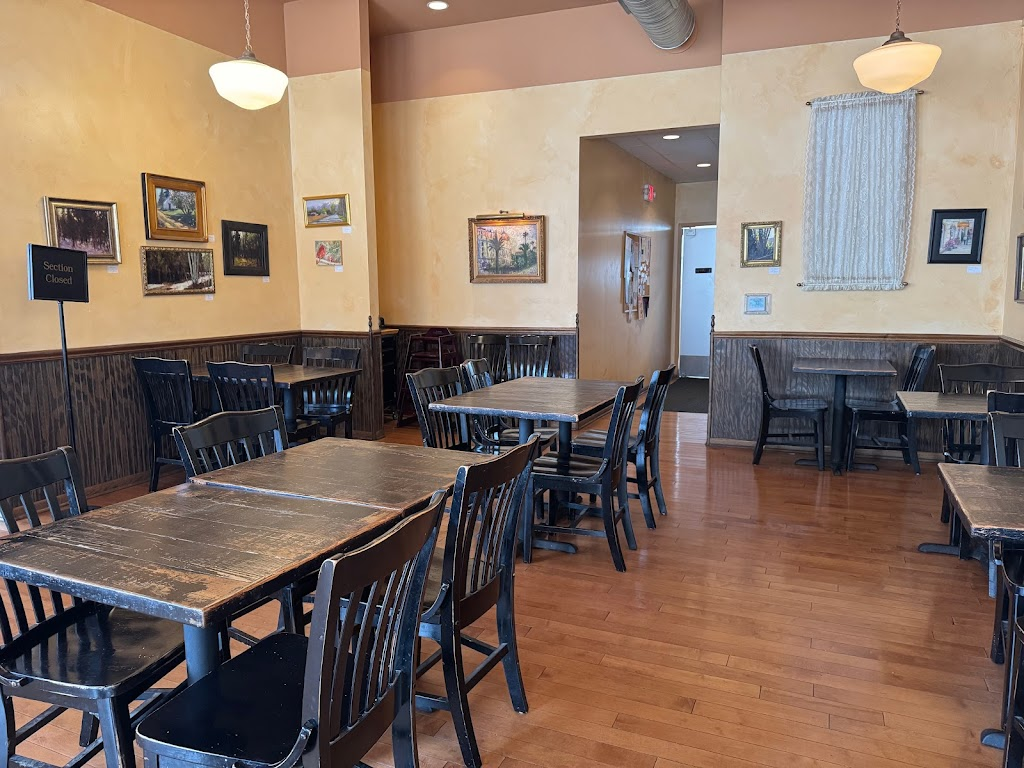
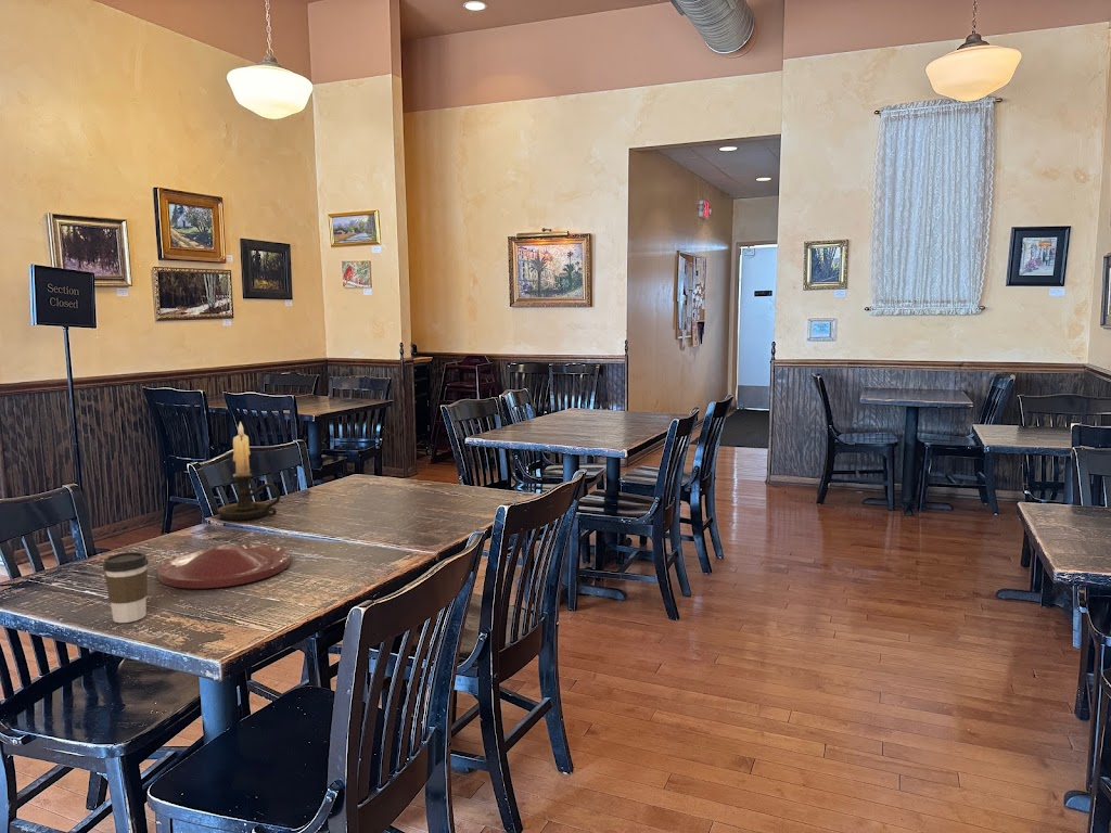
+ candle holder [216,421,281,522]
+ coffee cup [102,551,149,624]
+ plate [157,543,291,589]
